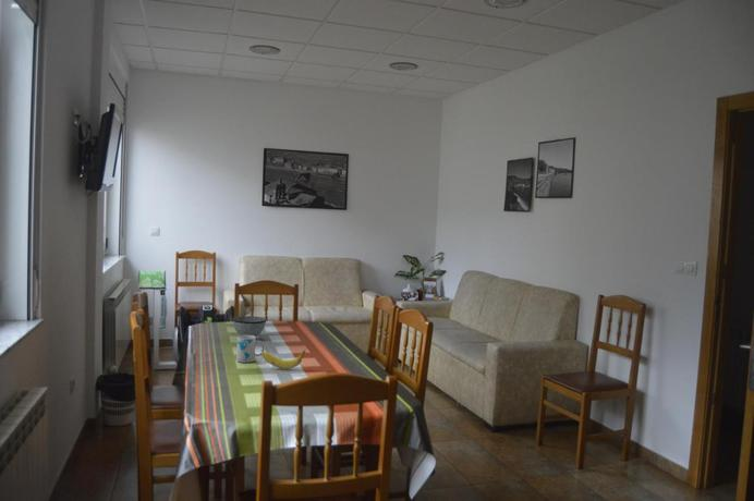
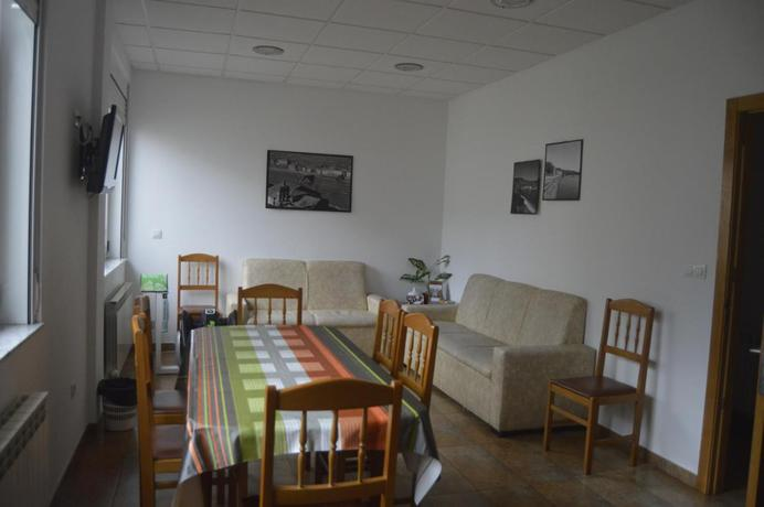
- mug [235,335,265,364]
- bowl [232,315,267,339]
- banana [260,349,307,370]
